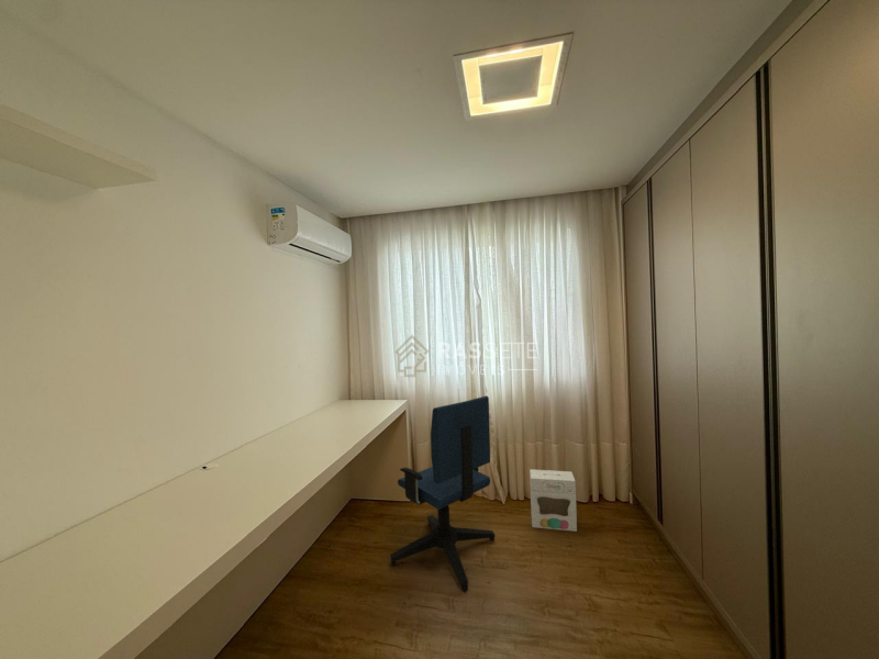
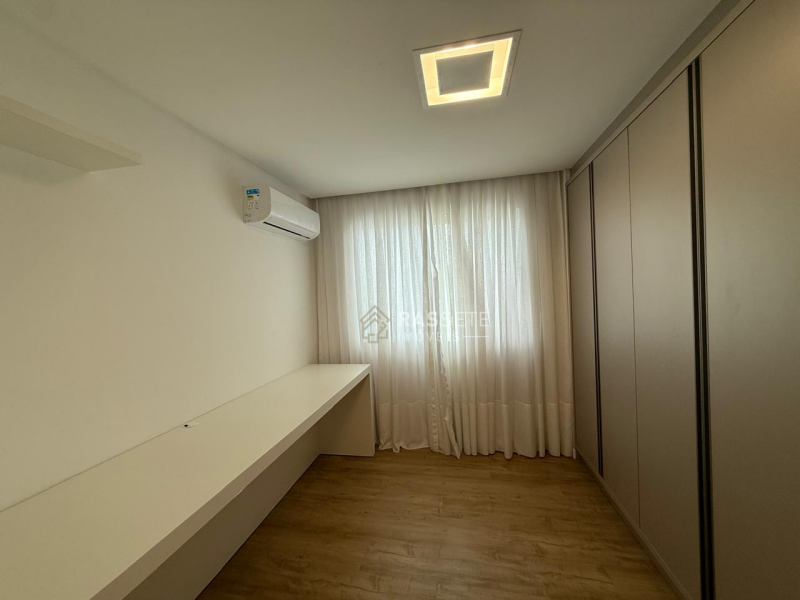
- office chair [389,394,496,593]
- cardboard box [528,468,578,533]
